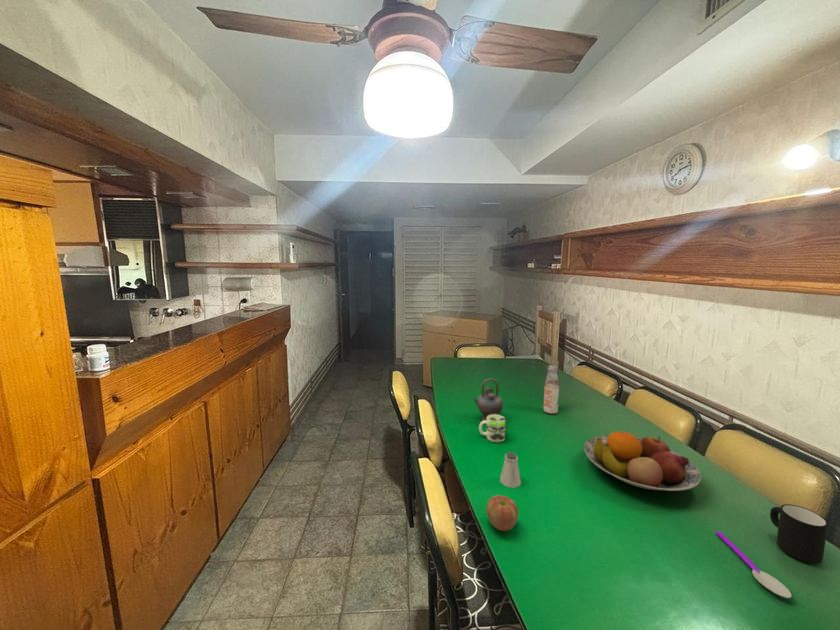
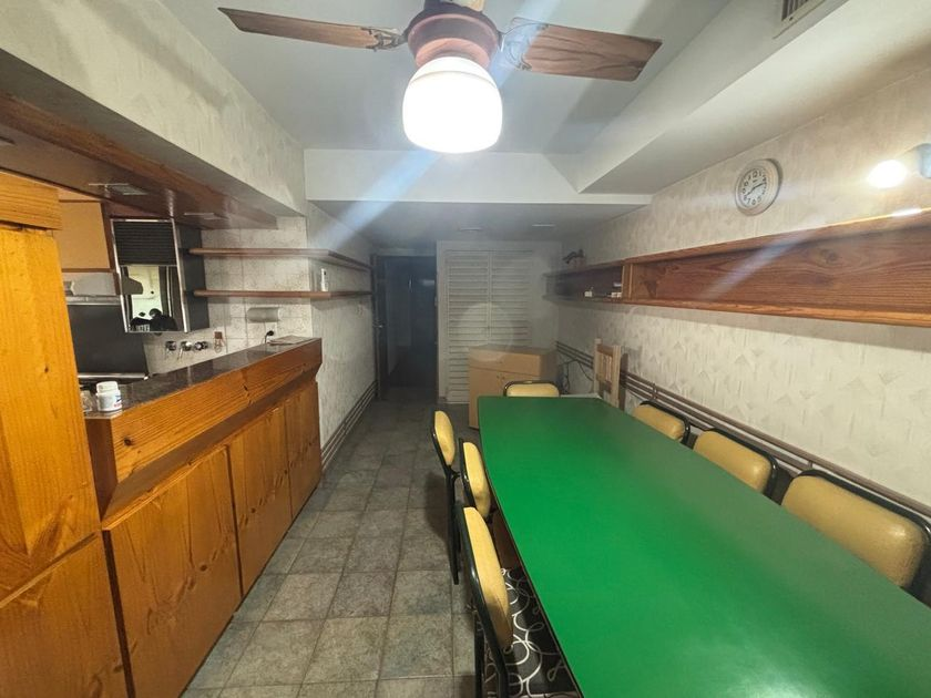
- apple [485,494,519,532]
- spoon [715,530,792,599]
- fruit bowl [583,430,702,492]
- saltshaker [499,451,522,489]
- mug [478,414,509,443]
- bottle [543,364,560,415]
- mug [769,503,829,565]
- teapot [470,377,504,422]
